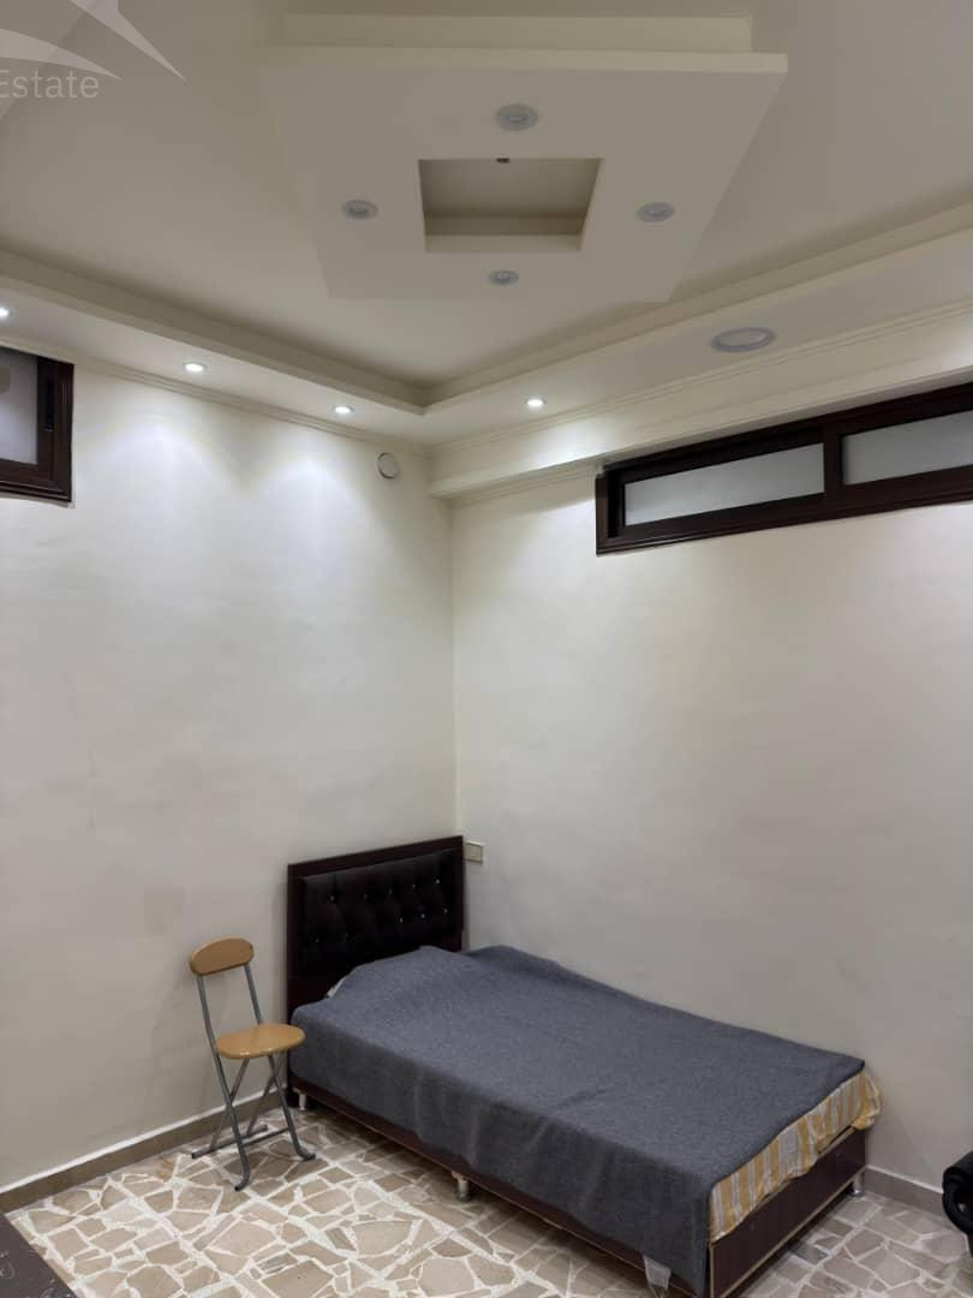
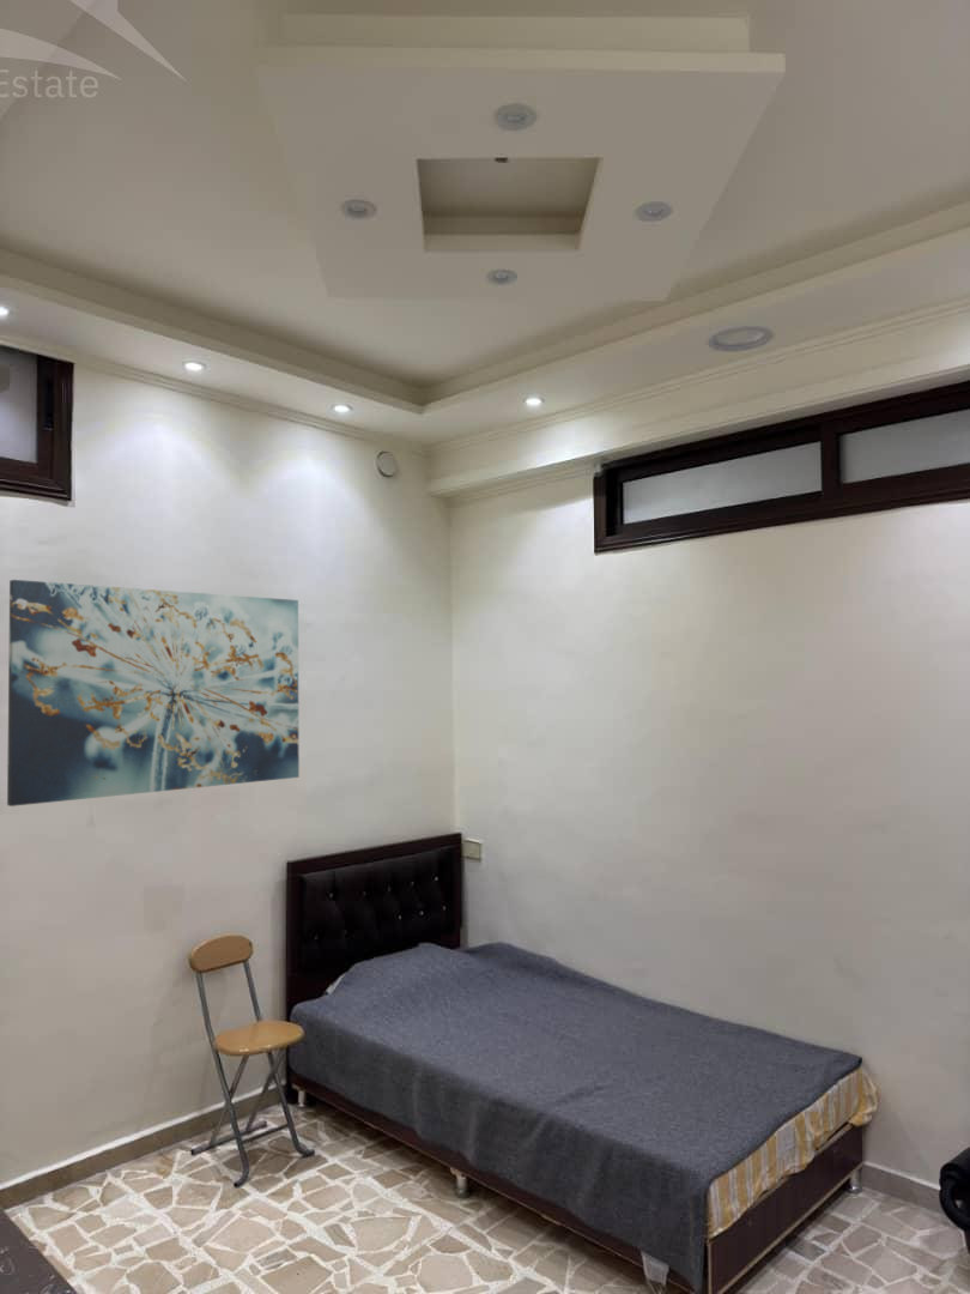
+ wall art [6,579,301,808]
